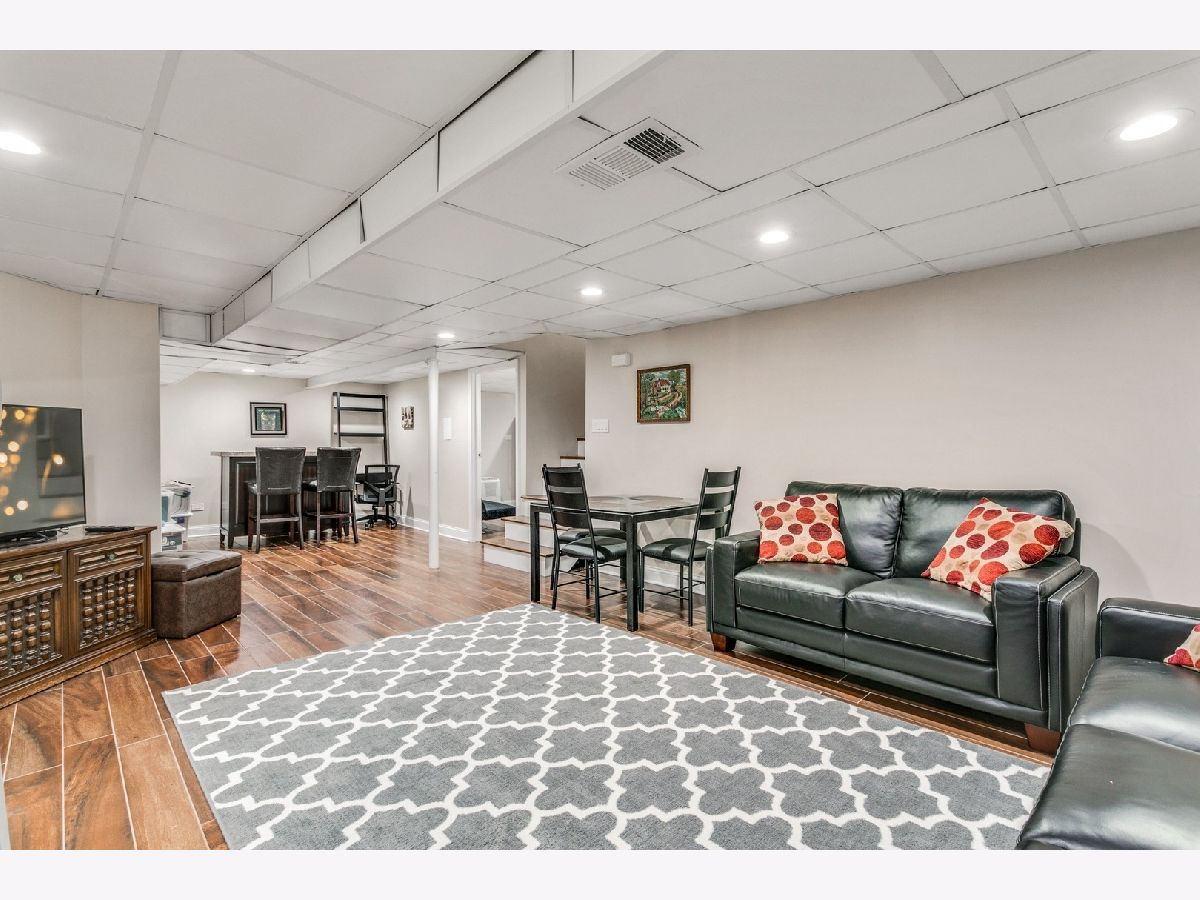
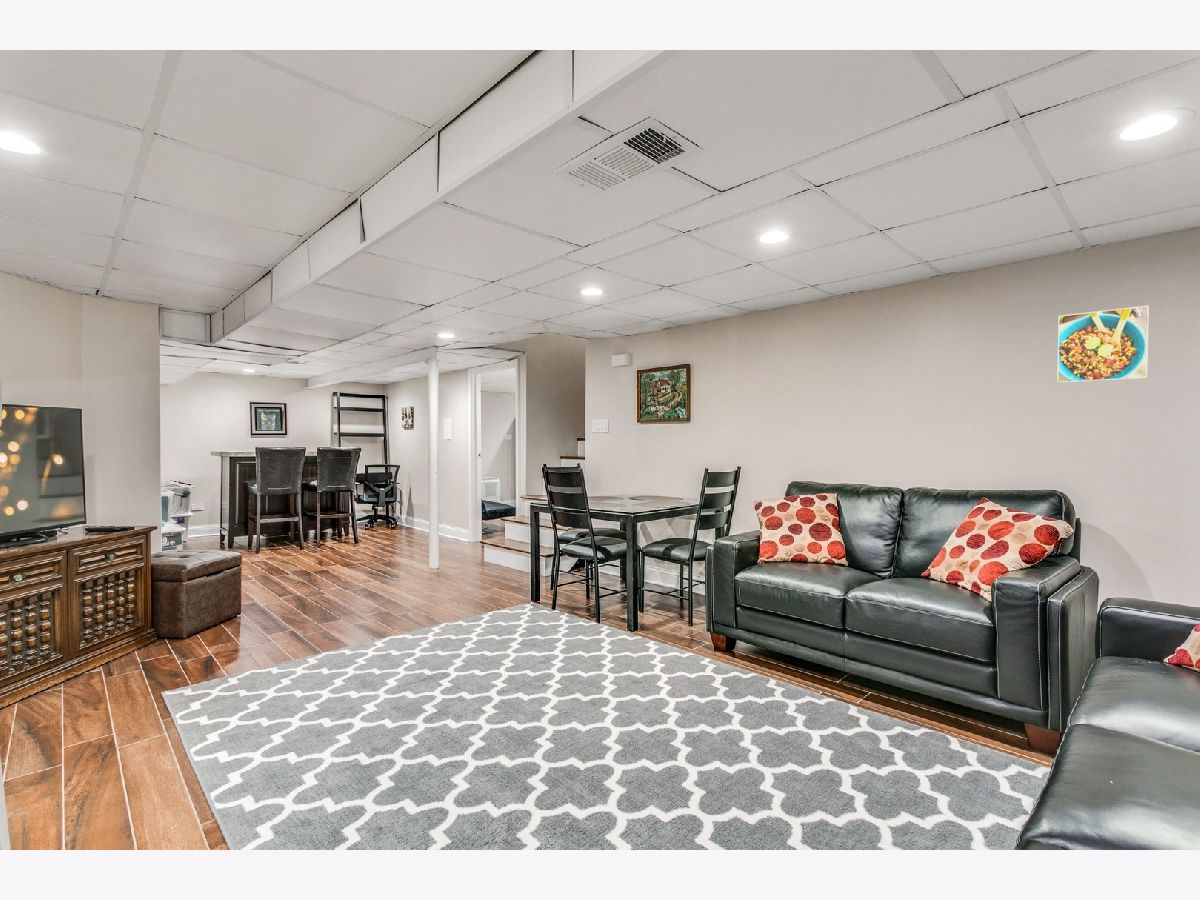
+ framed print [1056,304,1150,384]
